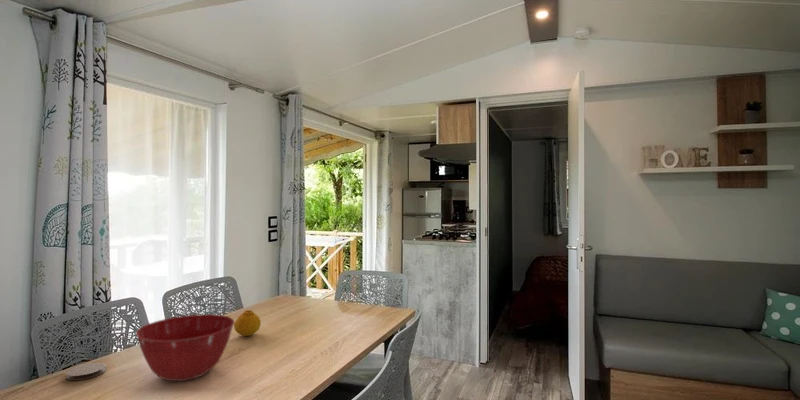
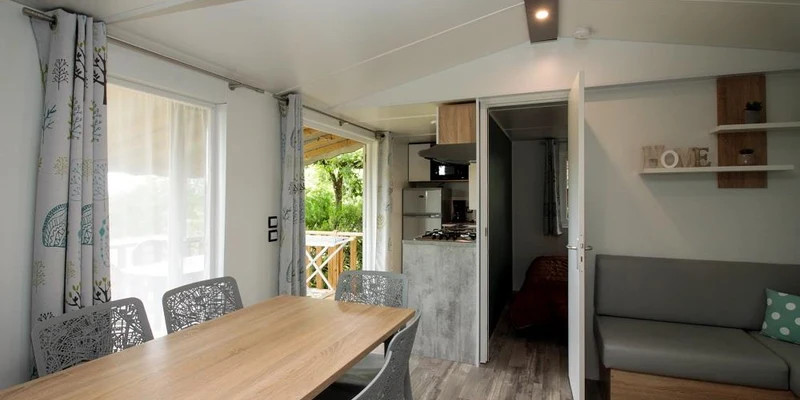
- coaster [65,362,107,381]
- fruit [233,309,262,337]
- mixing bowl [135,313,235,382]
